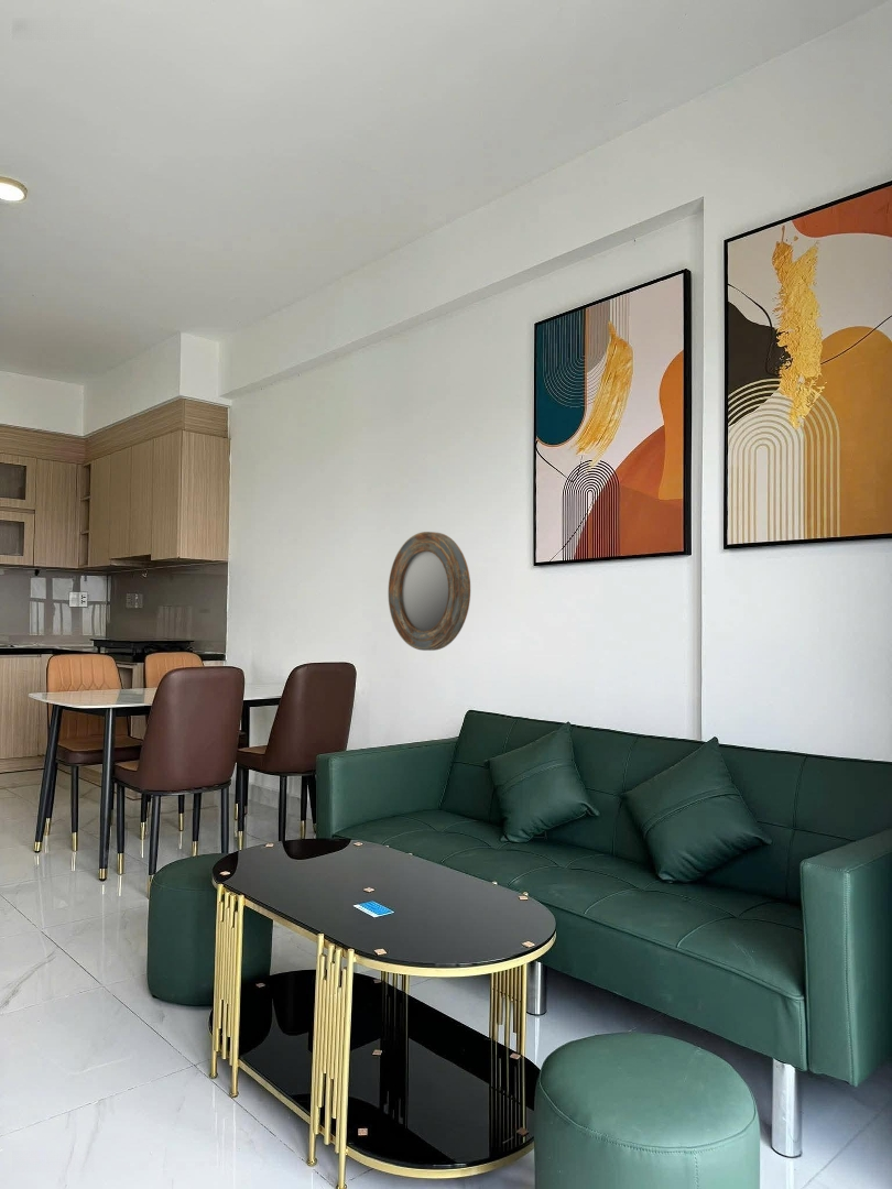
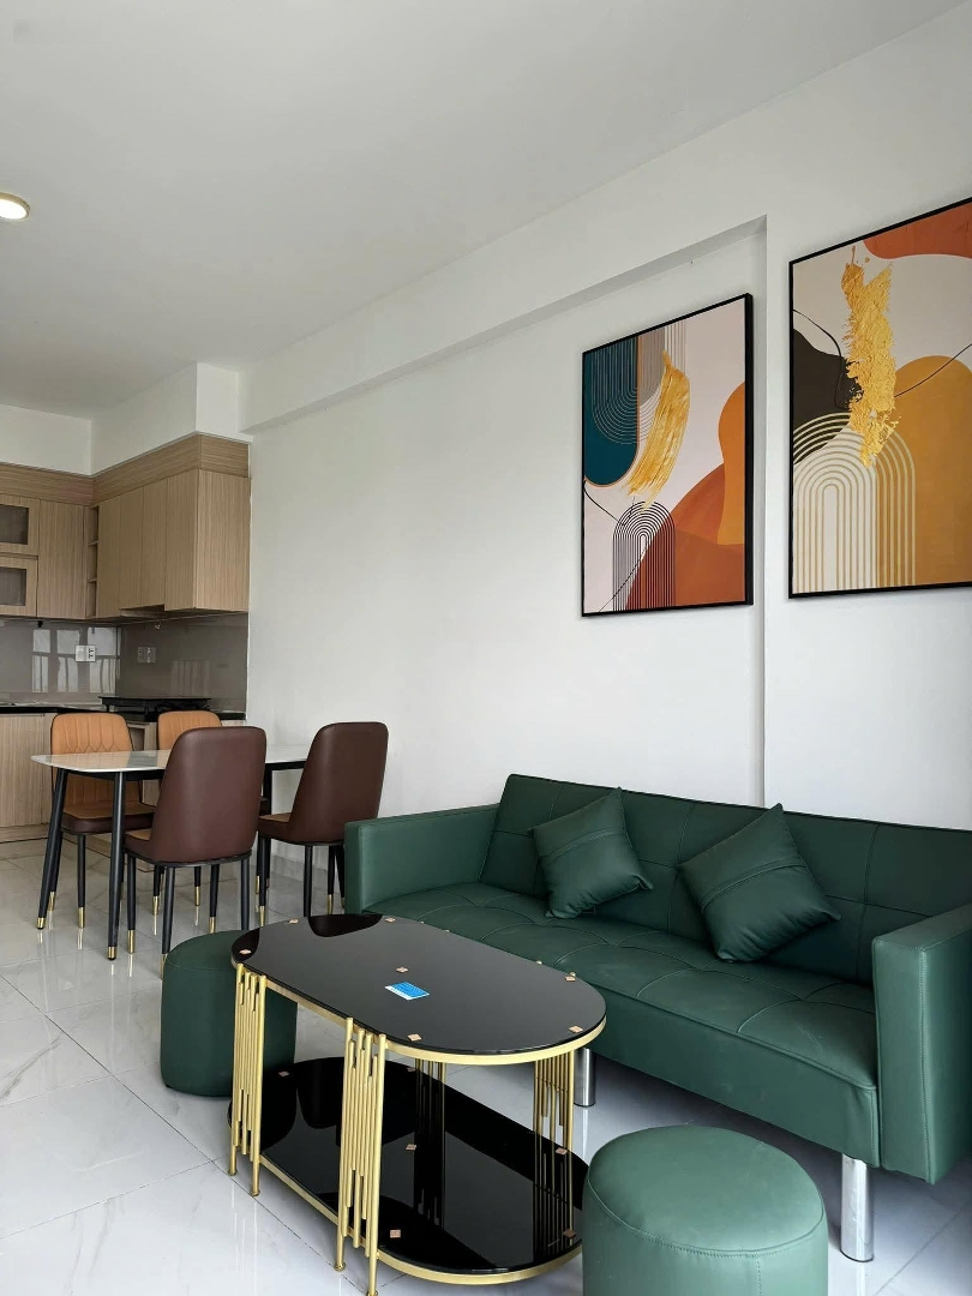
- home mirror [388,531,471,652]
